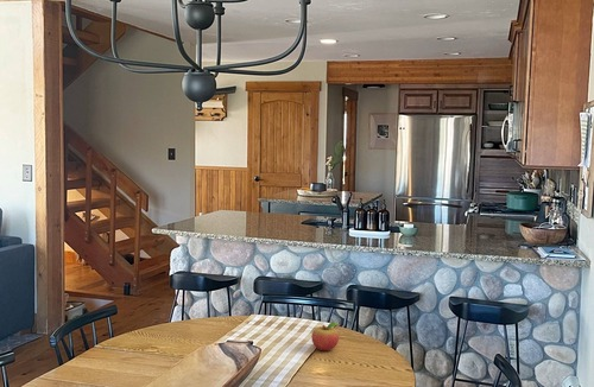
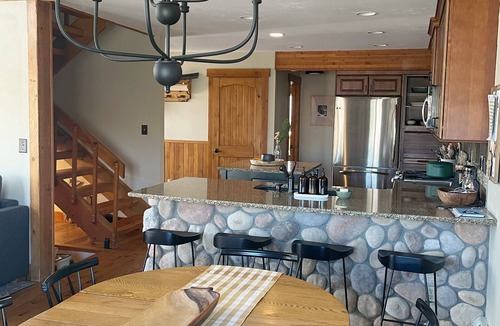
- fruit [310,322,340,353]
